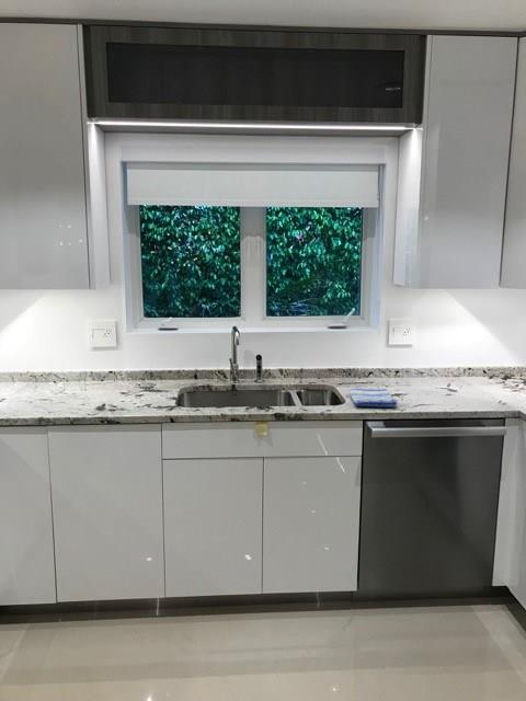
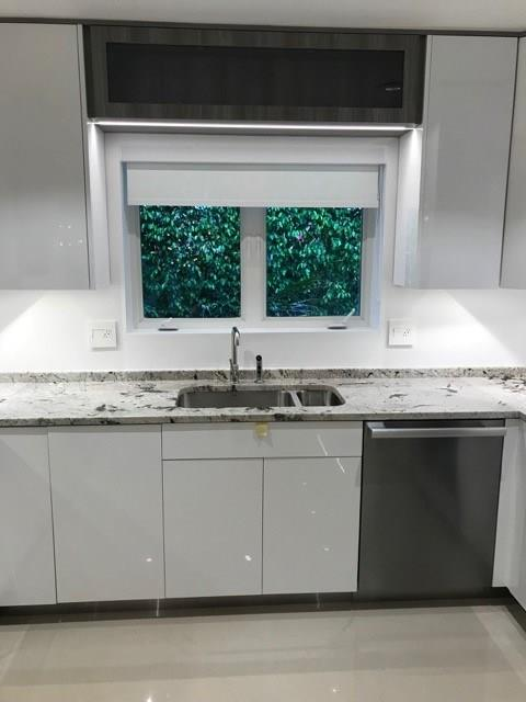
- dish towel [348,388,398,409]
